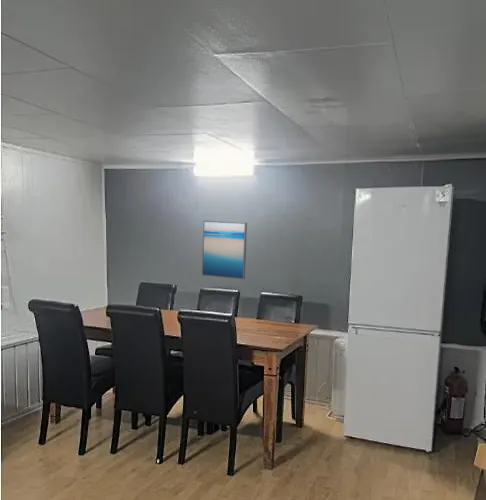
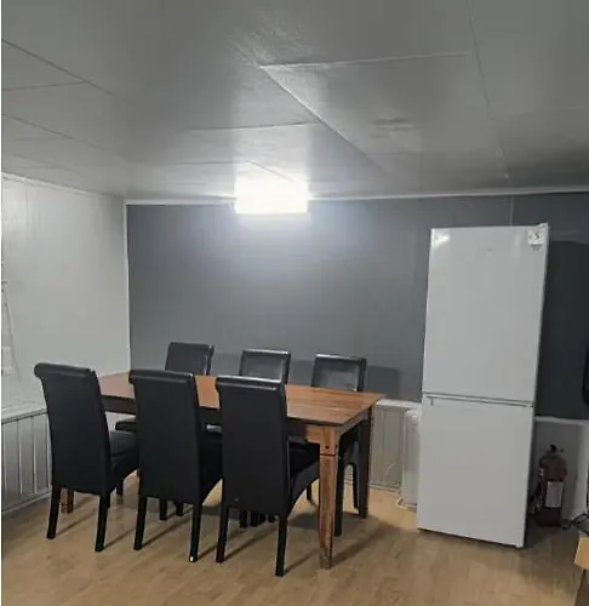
- wall art [201,219,248,281]
